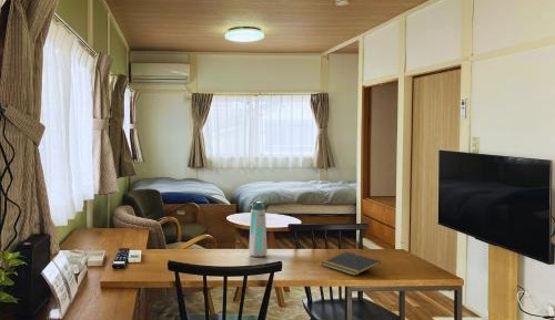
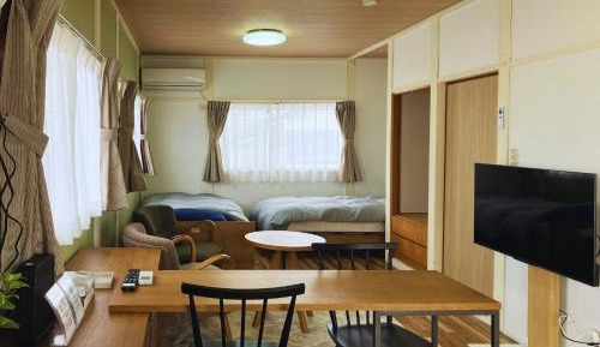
- notepad [321,251,382,277]
- water bottle [248,200,269,258]
